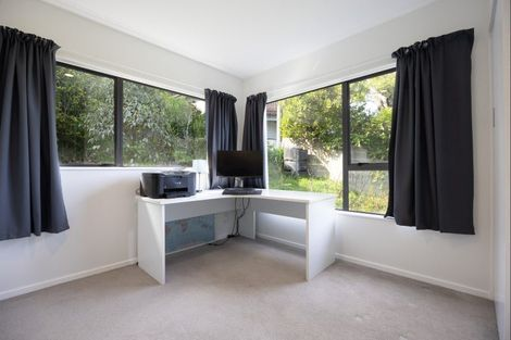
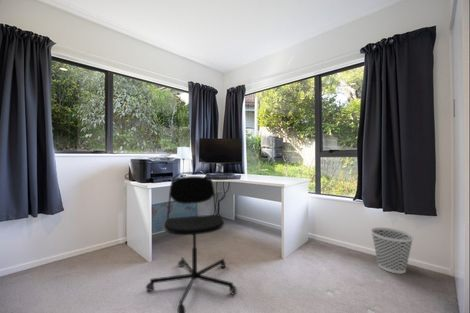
+ wastebasket [370,227,415,275]
+ office chair [145,171,238,313]
